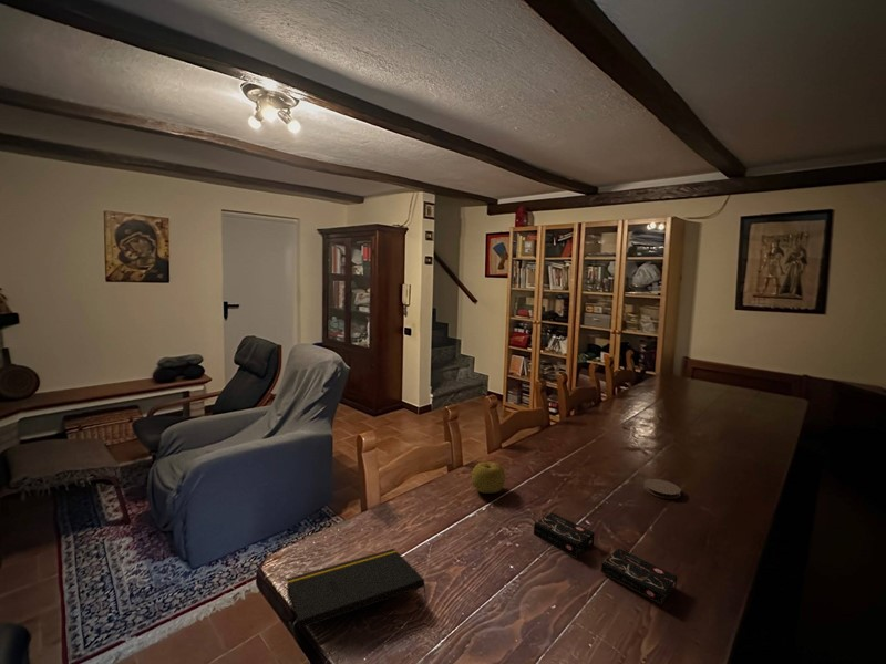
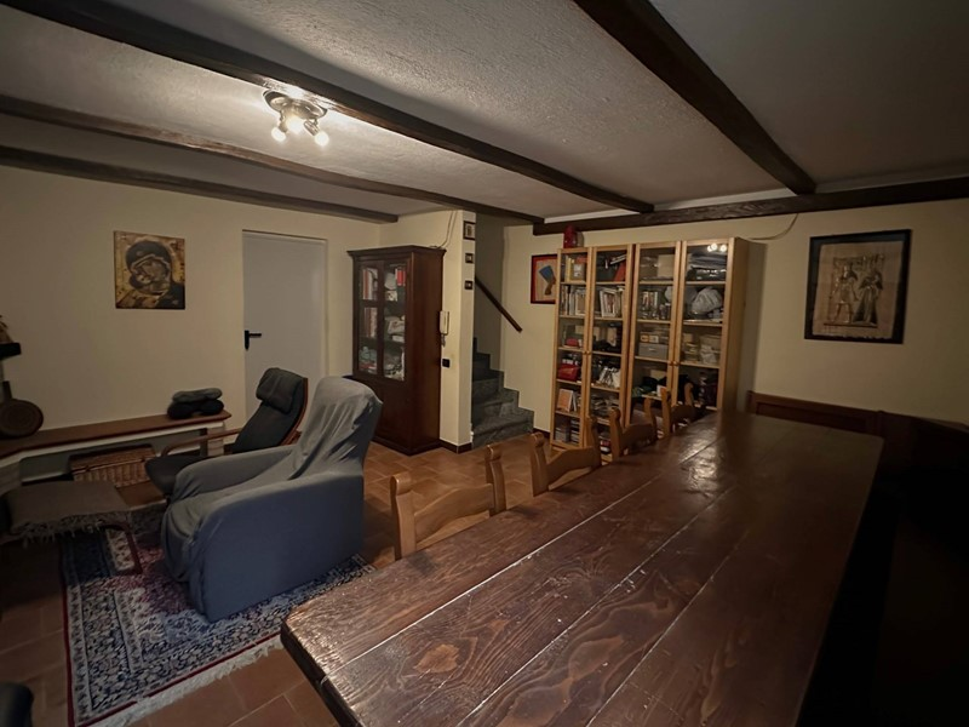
- product box [533,511,678,605]
- notepad [286,548,427,630]
- coaster [643,478,682,500]
- fruit [471,460,506,495]
